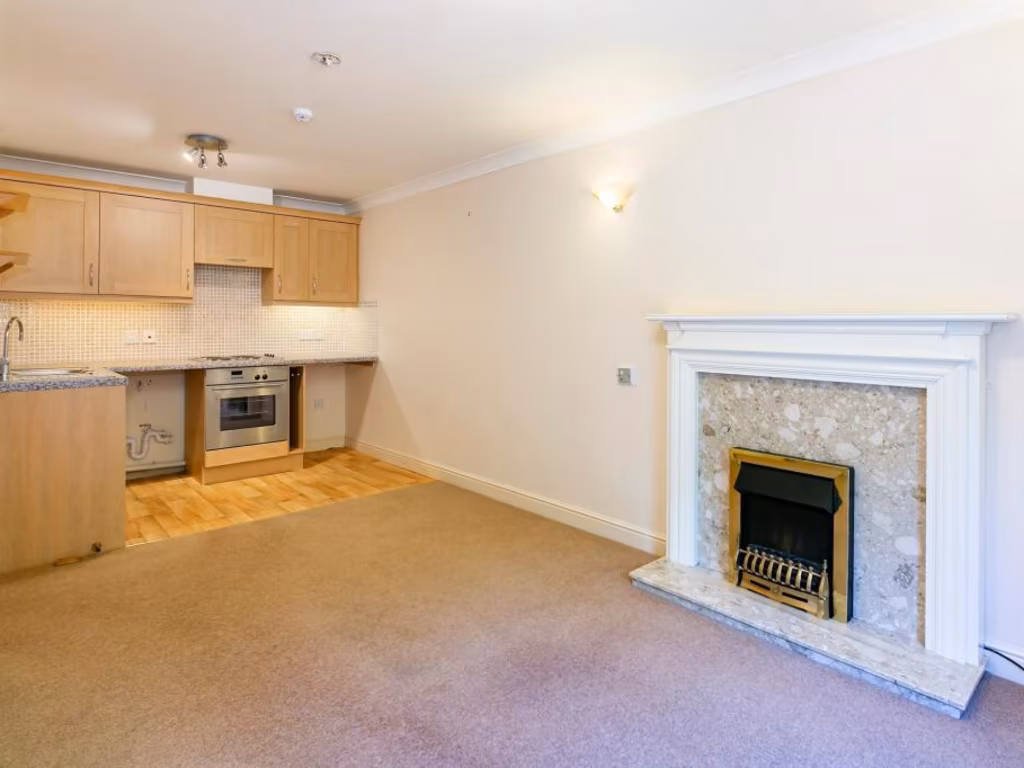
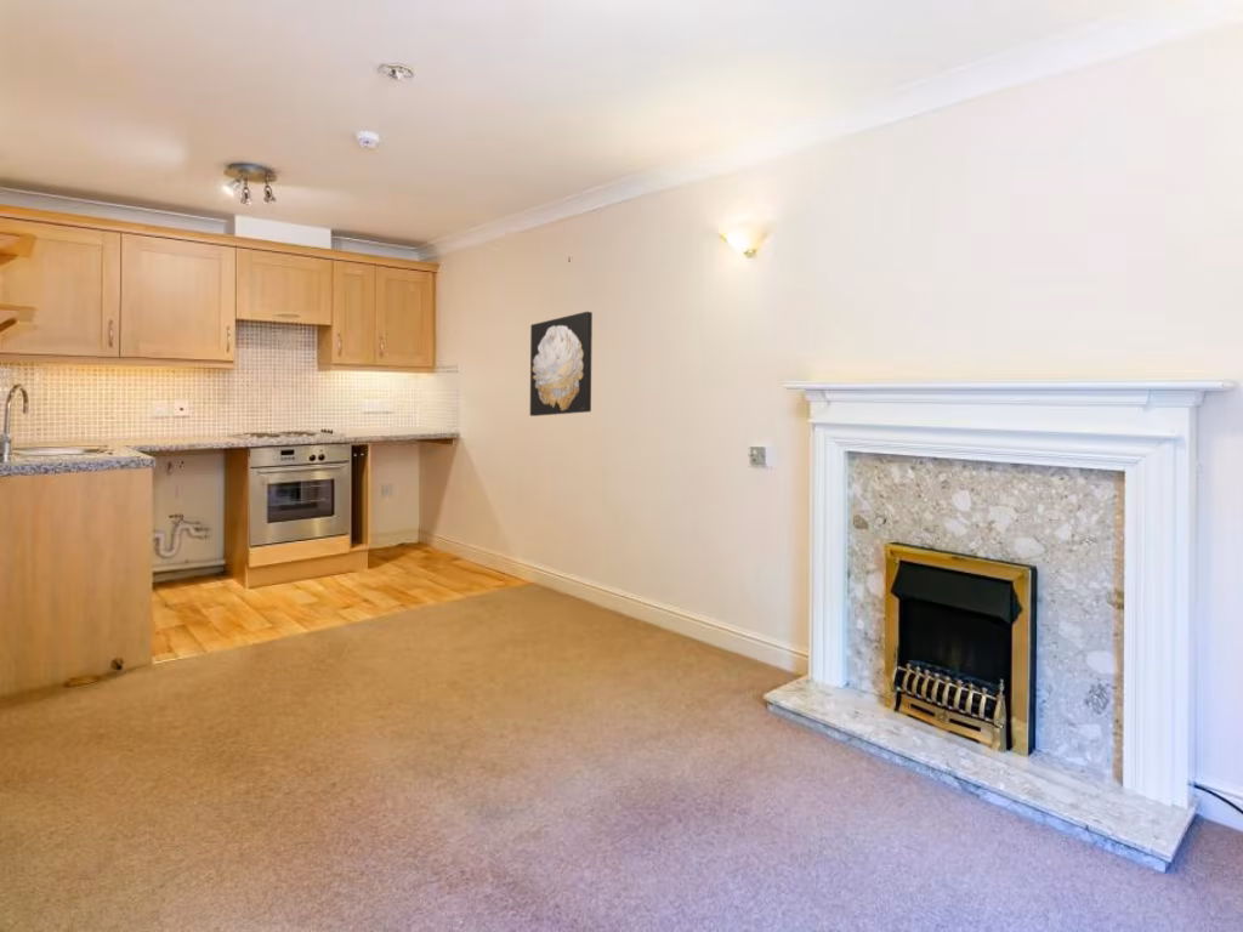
+ wall art [529,311,594,417]
